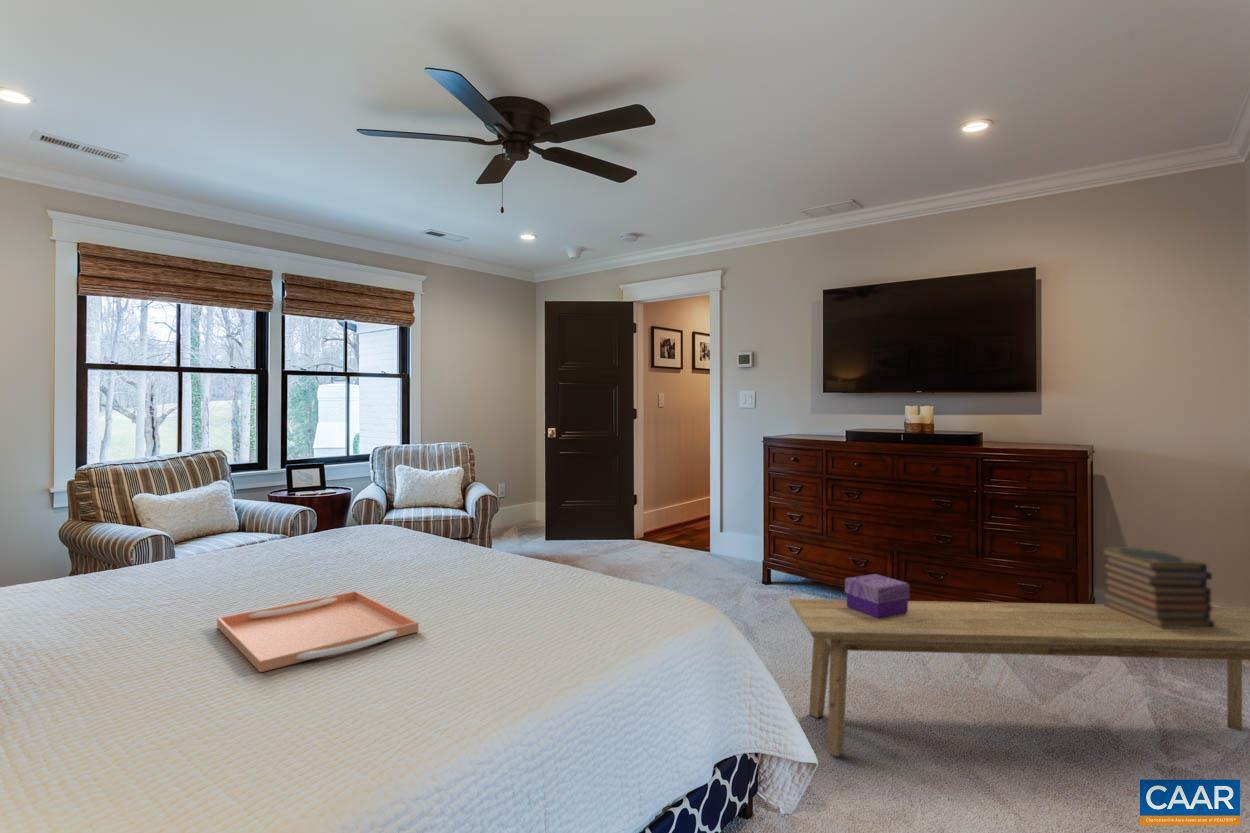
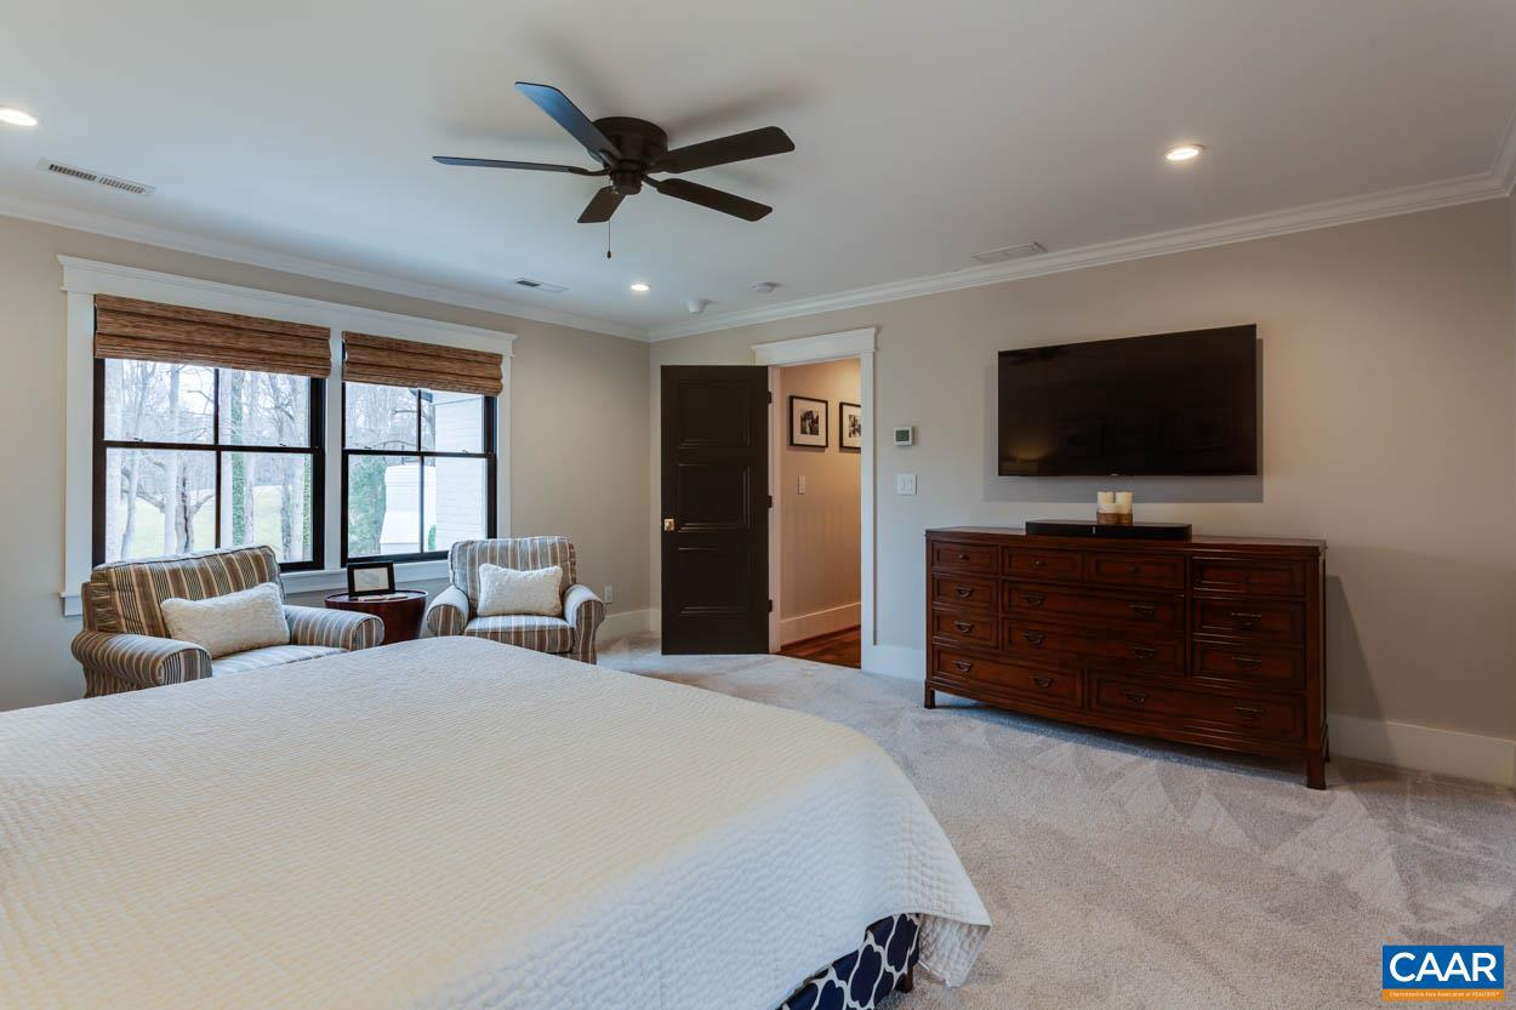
- decorative box [844,573,911,618]
- serving tray [216,590,420,673]
- bench [787,598,1250,757]
- book stack [1099,546,1215,629]
